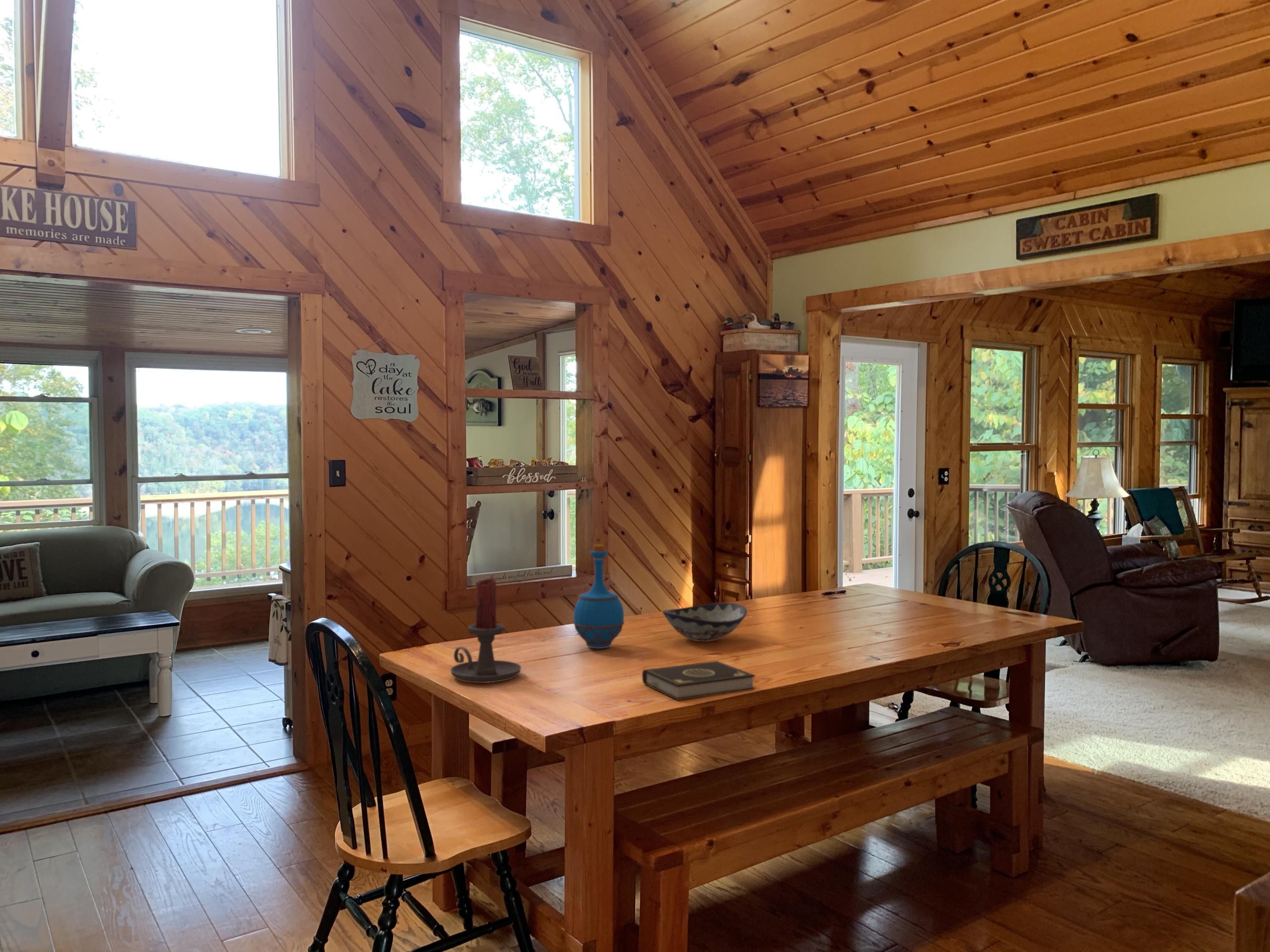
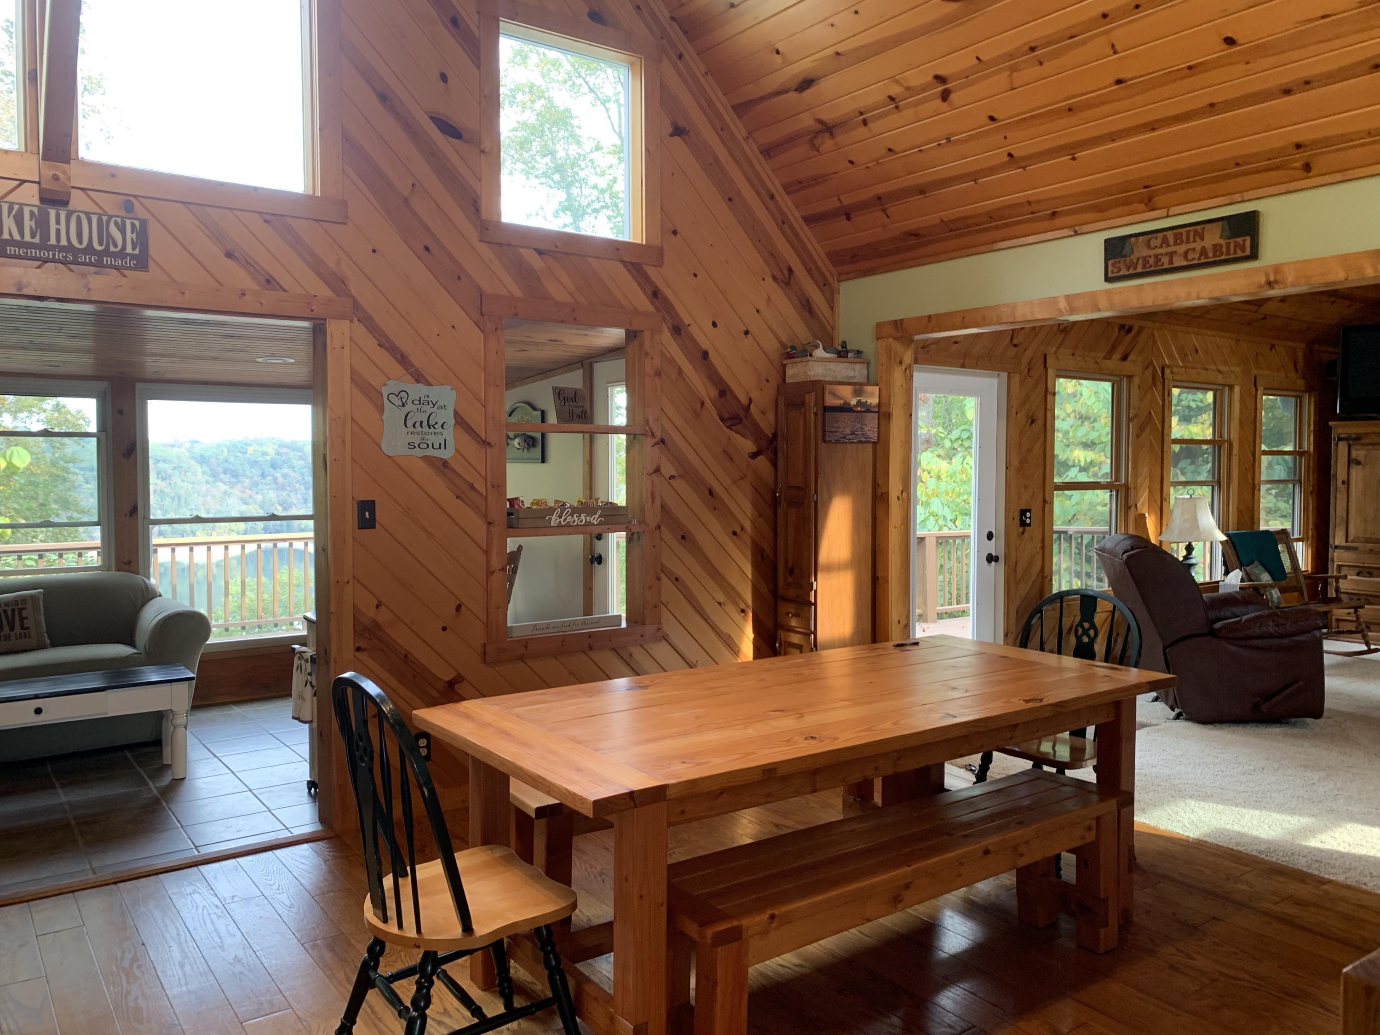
- bottle [573,545,625,649]
- book [642,660,755,701]
- decorative bowl [662,602,748,642]
- candle holder [450,578,522,683]
